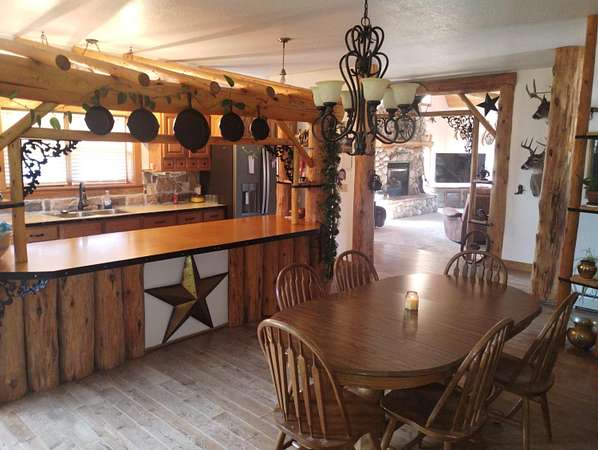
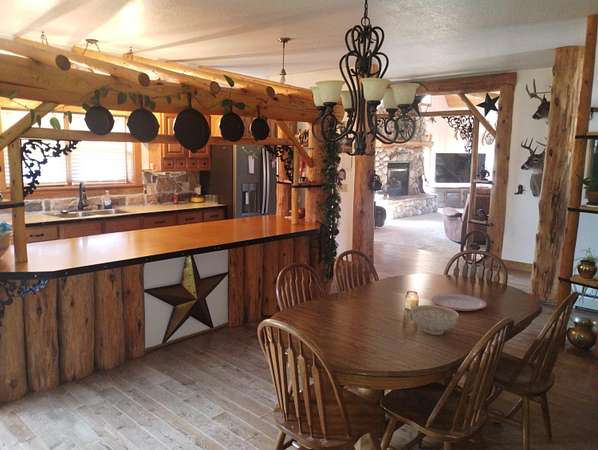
+ decorative bowl [410,304,460,336]
+ plate [431,293,488,312]
